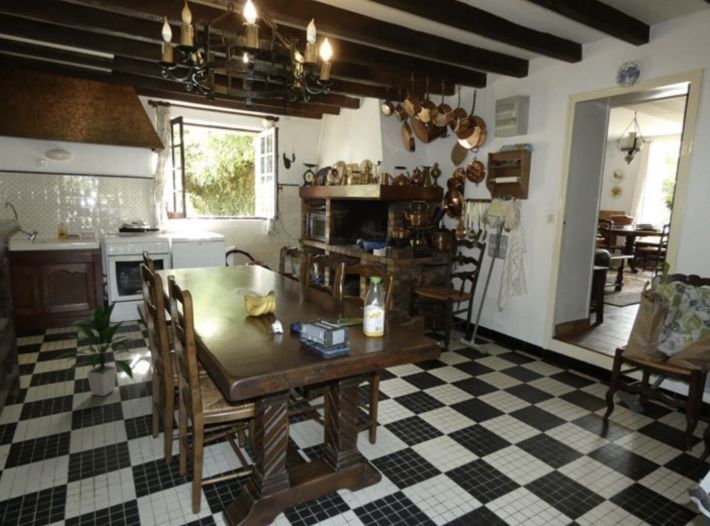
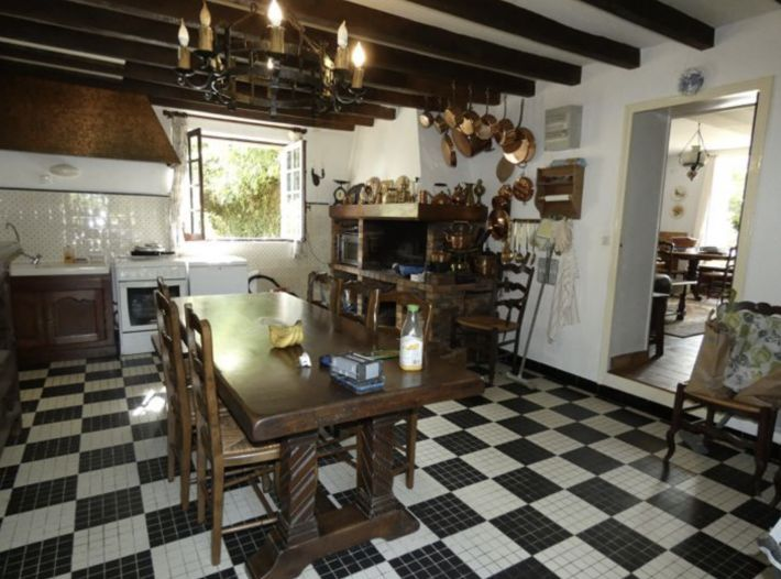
- indoor plant [52,298,136,397]
